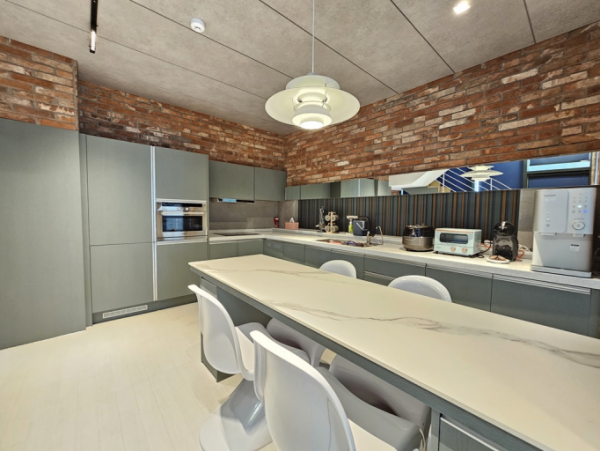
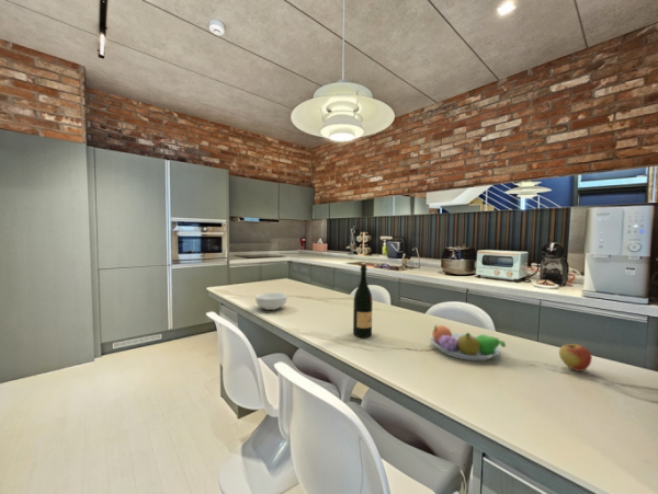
+ wine bottle [352,263,373,338]
+ fruit bowl [430,323,507,361]
+ cereal bowl [254,291,288,311]
+ apple [558,340,593,372]
